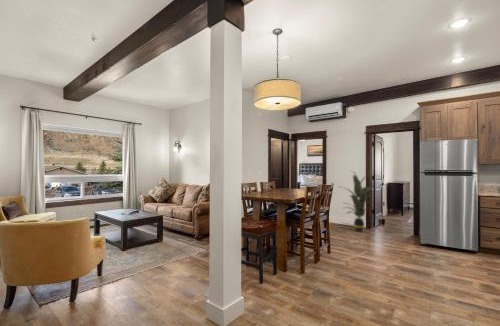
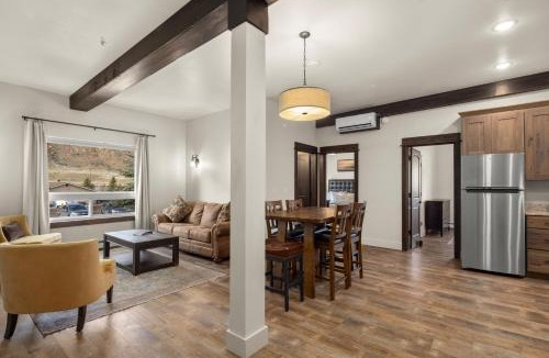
- indoor plant [338,170,375,233]
